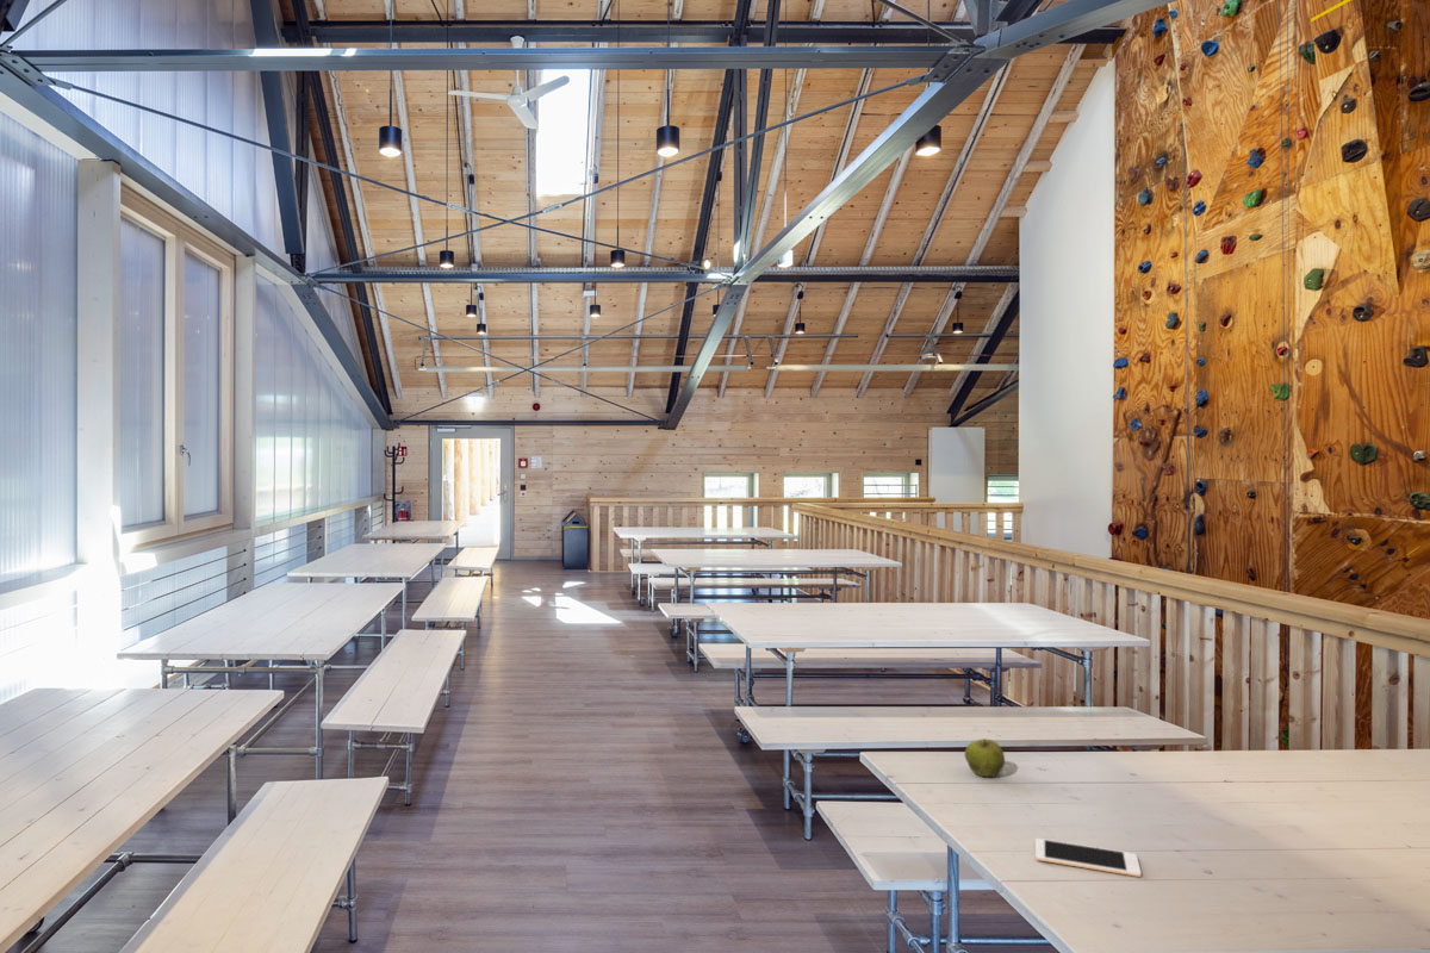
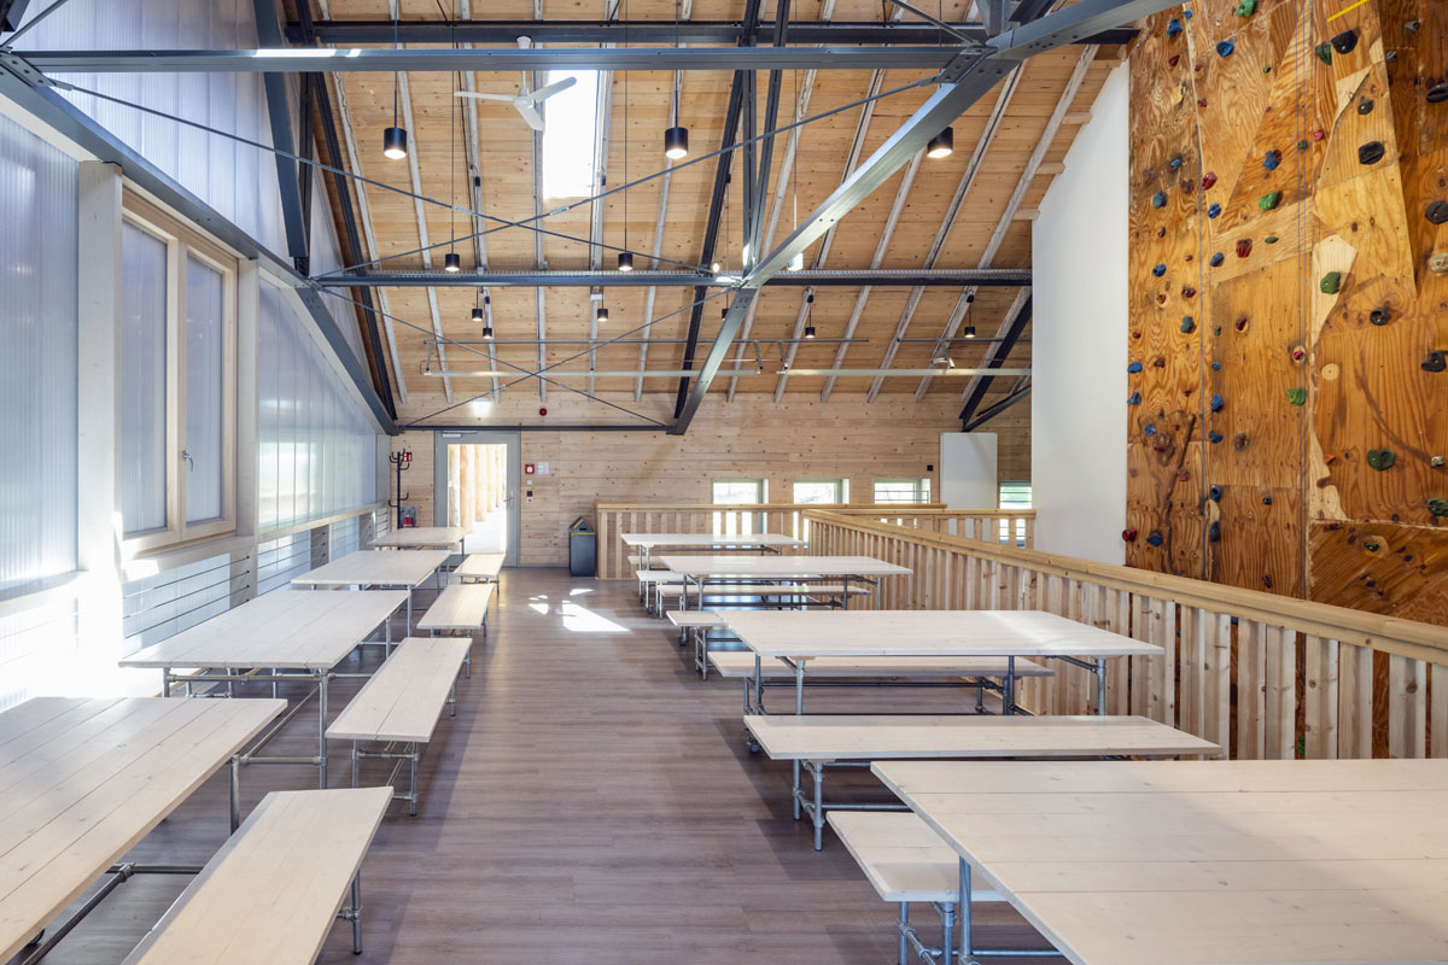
- apple [964,737,1006,778]
- cell phone [1034,837,1143,878]
